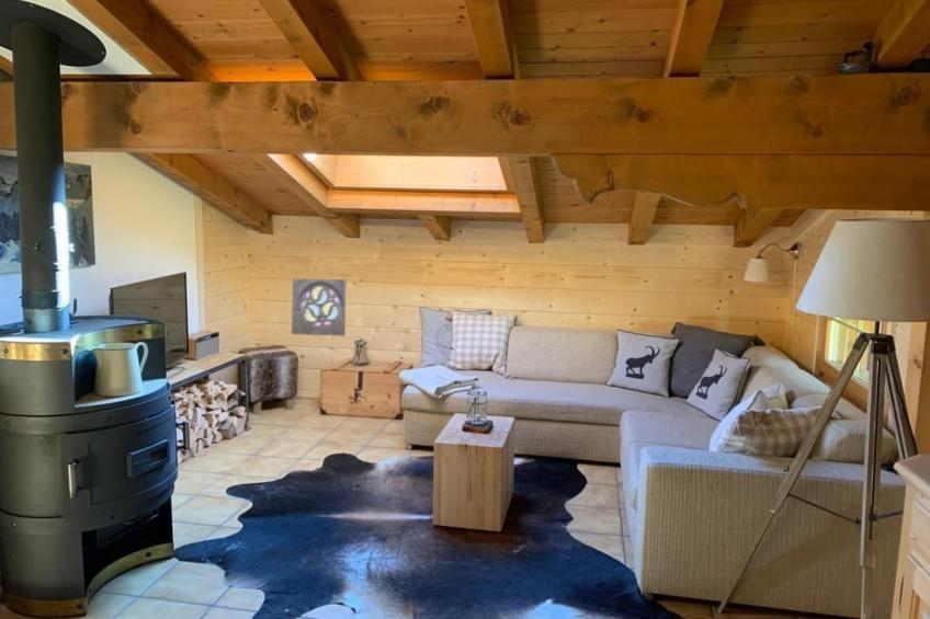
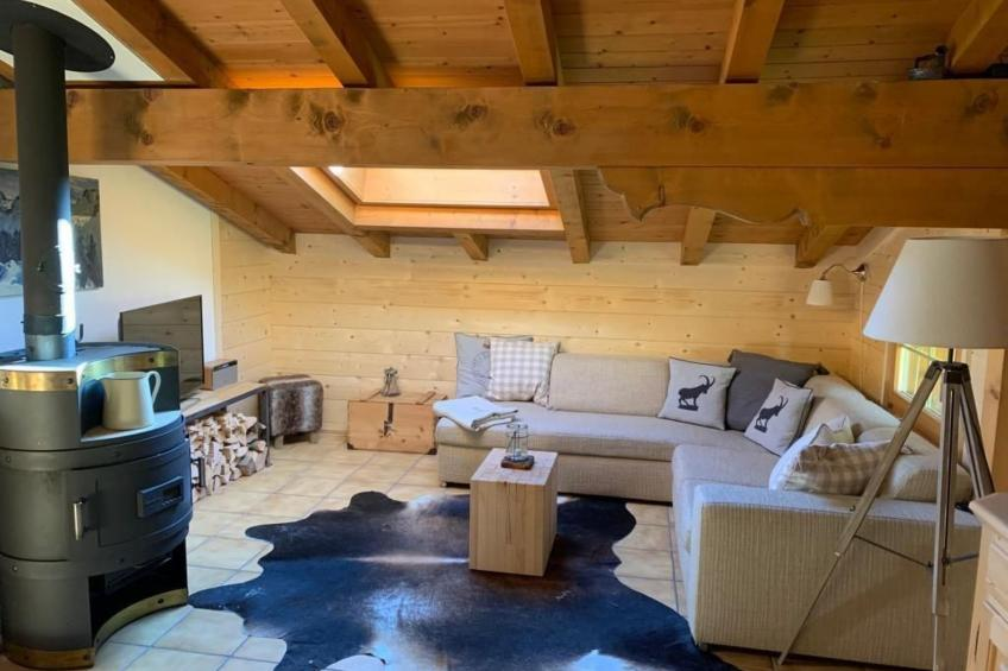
- wall ornament [291,278,347,337]
